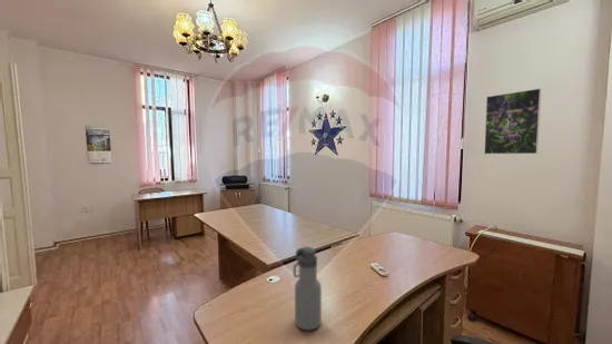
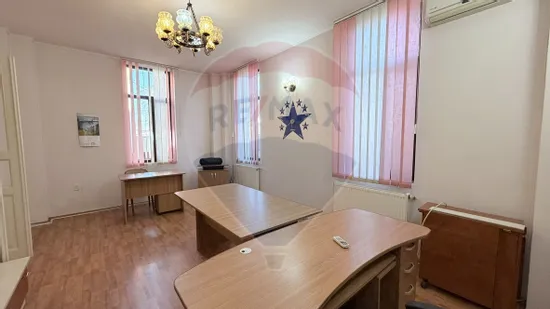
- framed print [483,87,542,155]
- water bottle [293,245,323,332]
